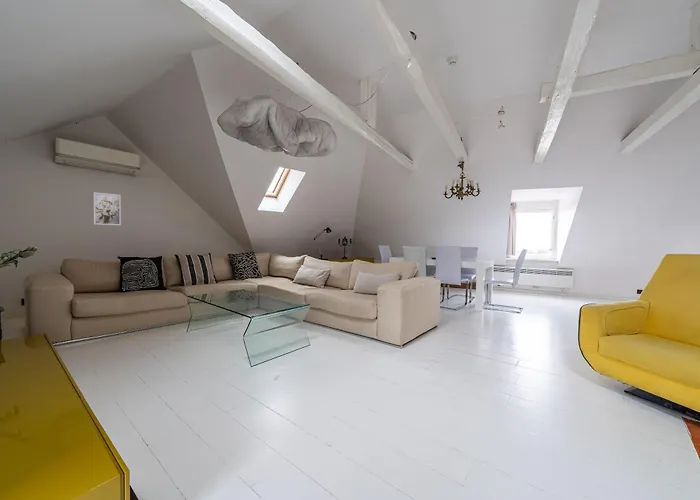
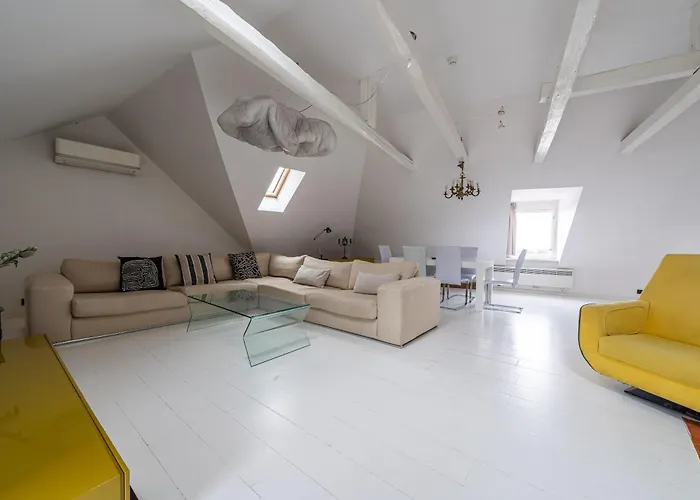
- wall art [93,191,122,226]
